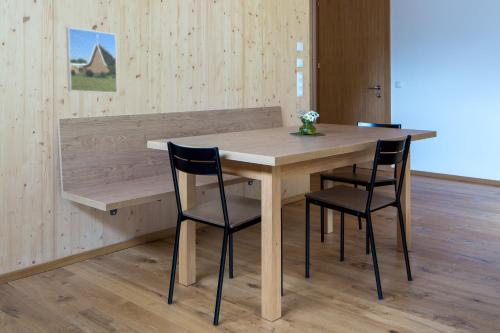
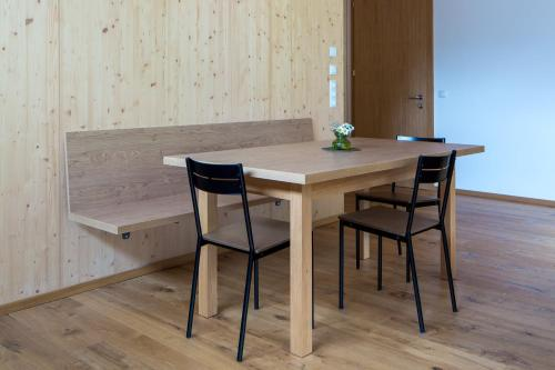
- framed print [65,26,118,94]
